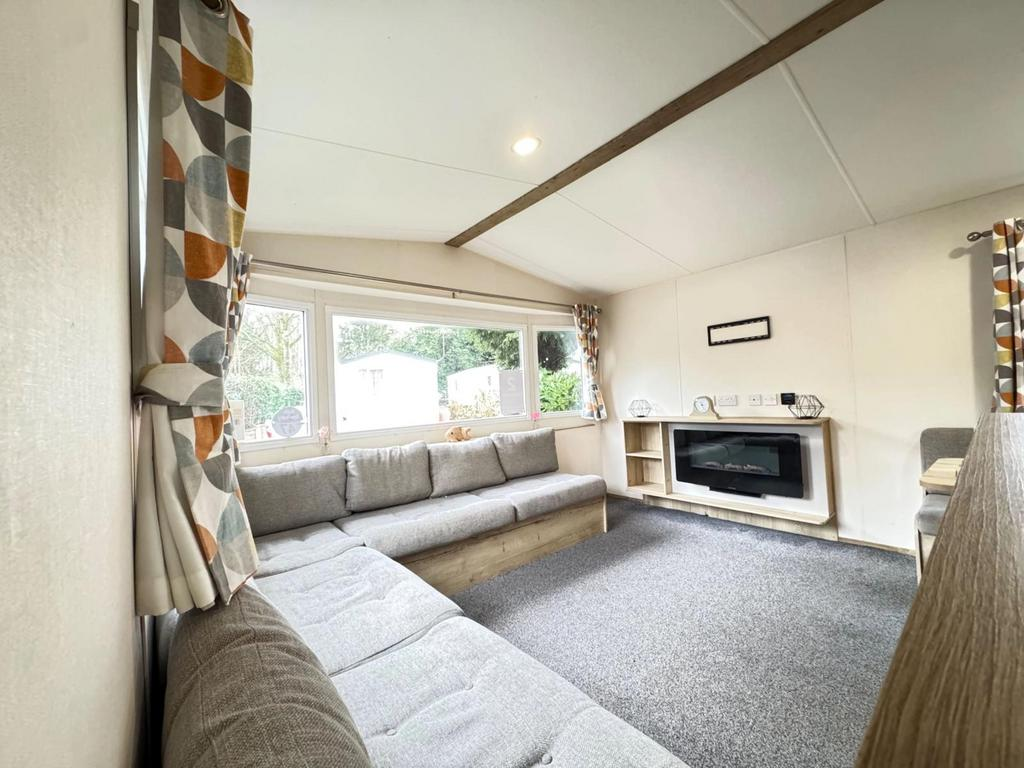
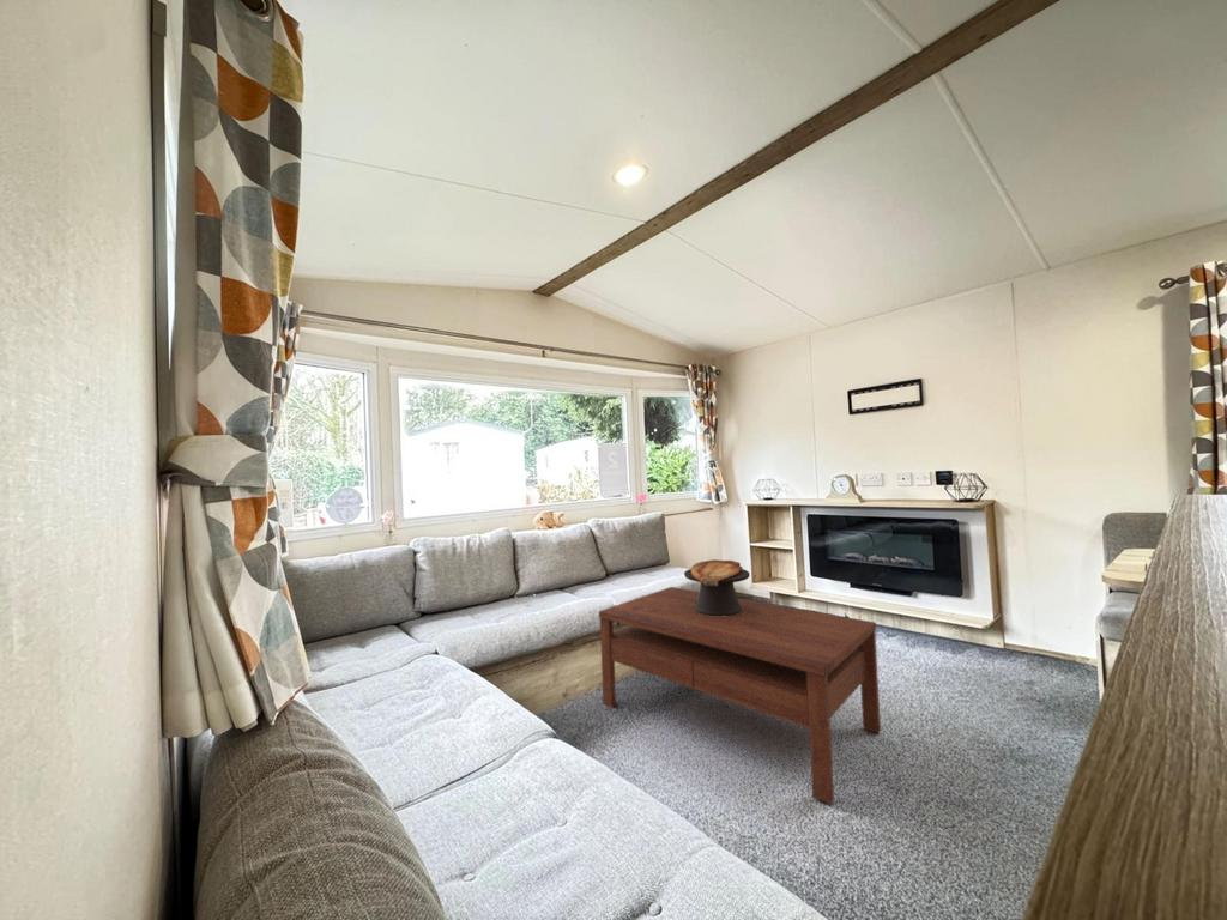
+ coffee table [598,586,882,805]
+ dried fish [683,558,751,616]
